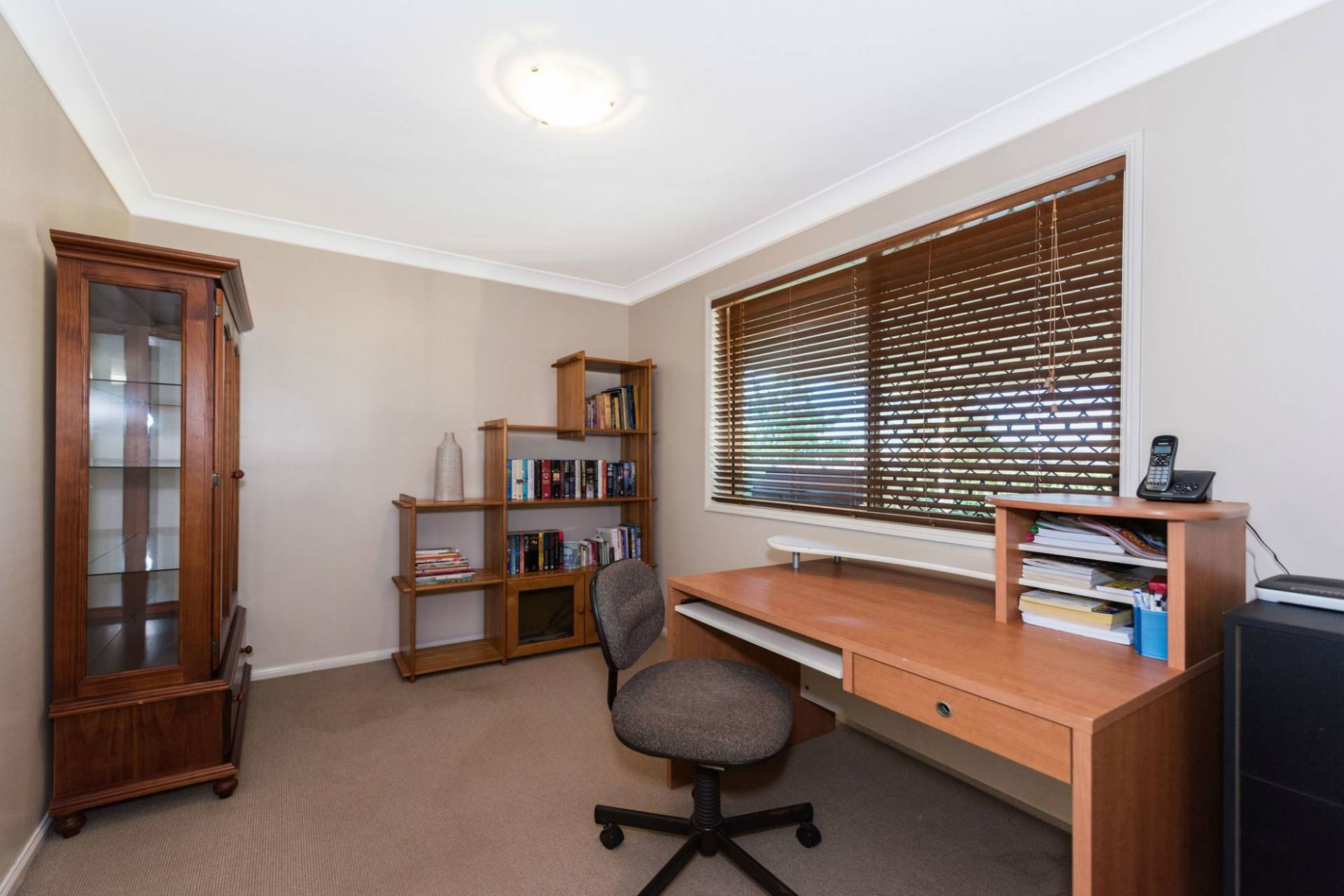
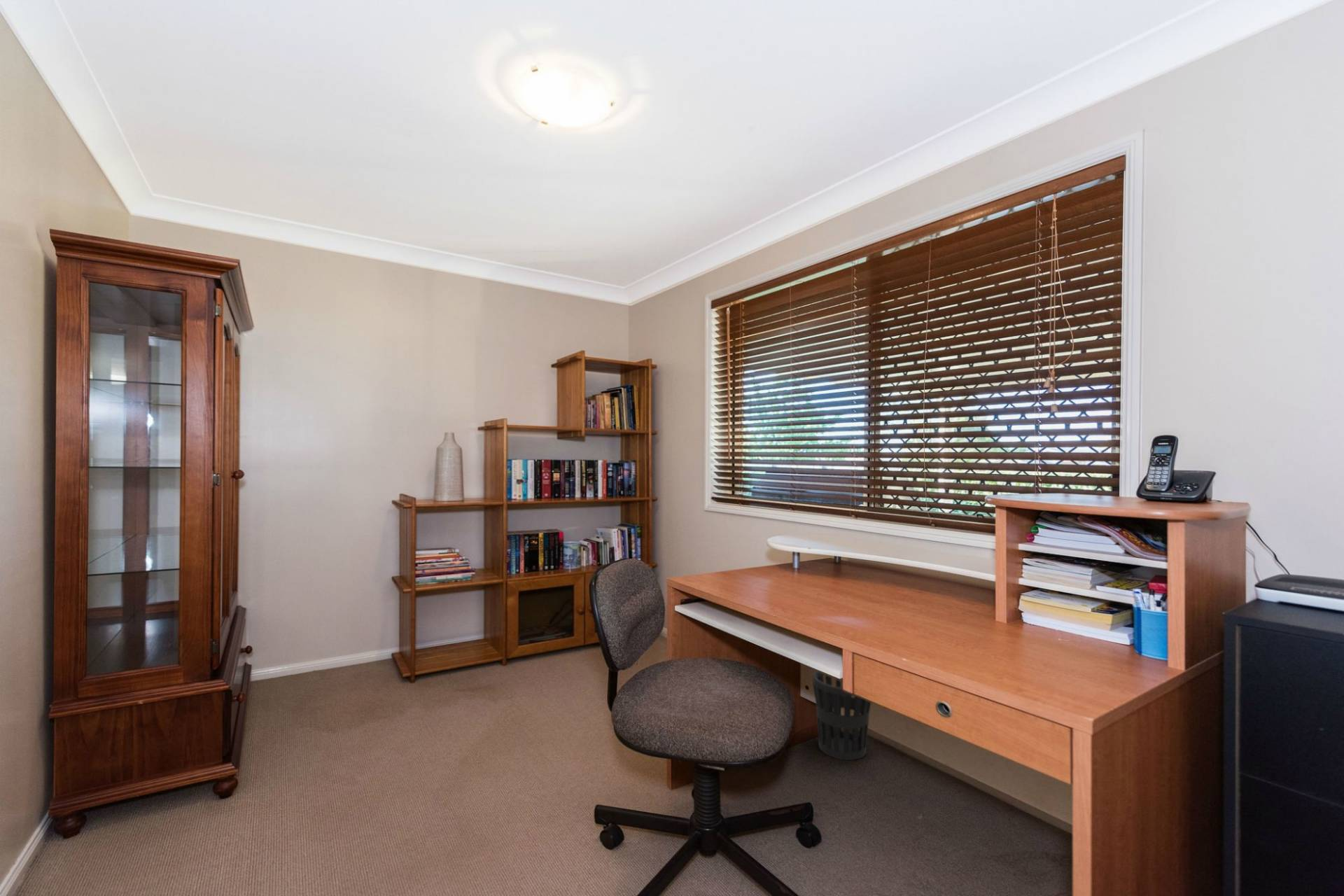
+ wastebasket [812,671,872,761]
